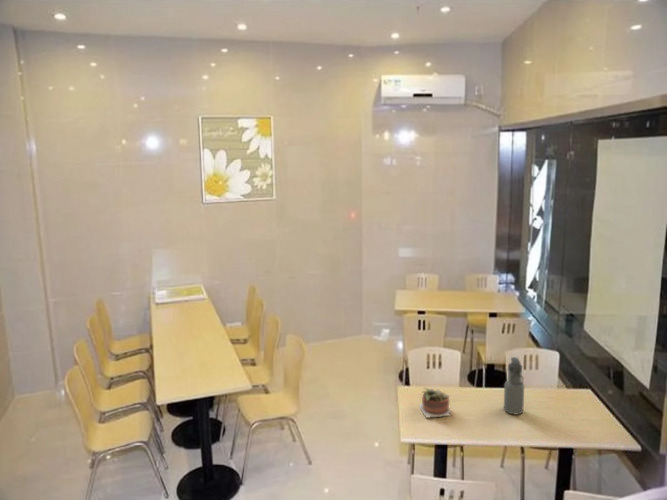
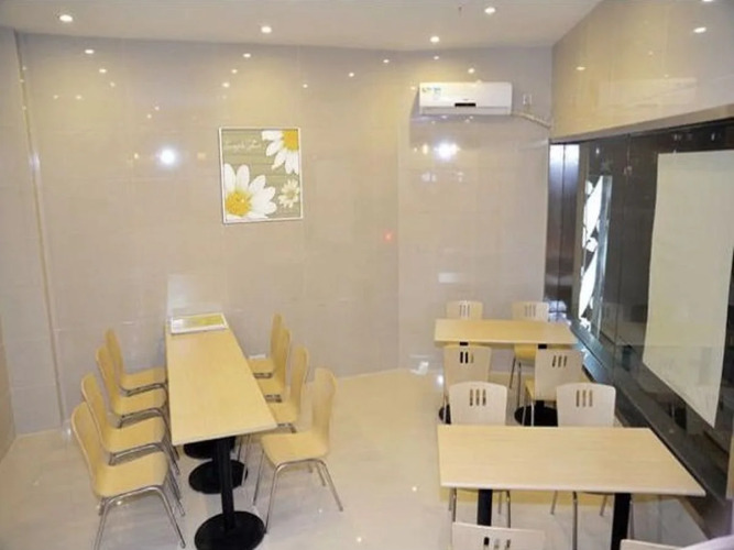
- succulent plant [418,387,453,419]
- water bottle [503,356,525,415]
